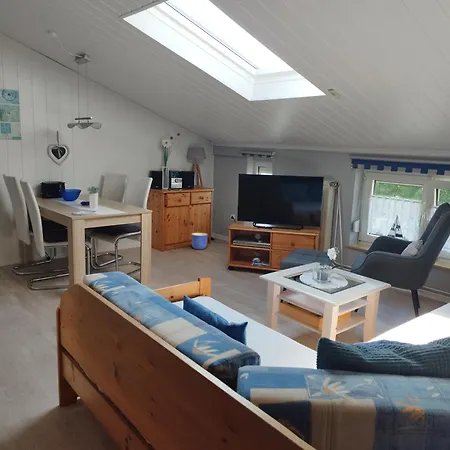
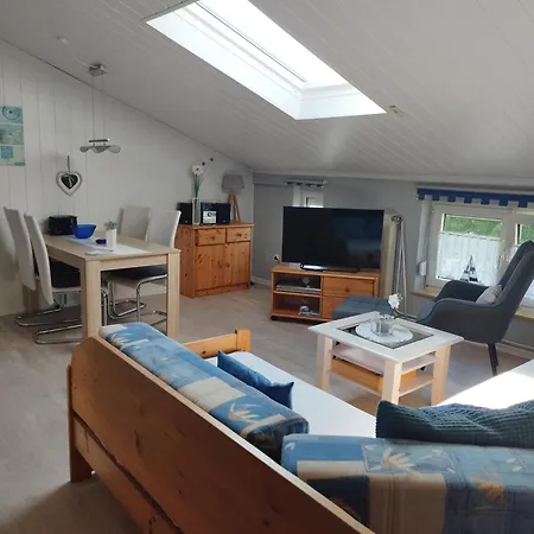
- planter [191,232,209,250]
